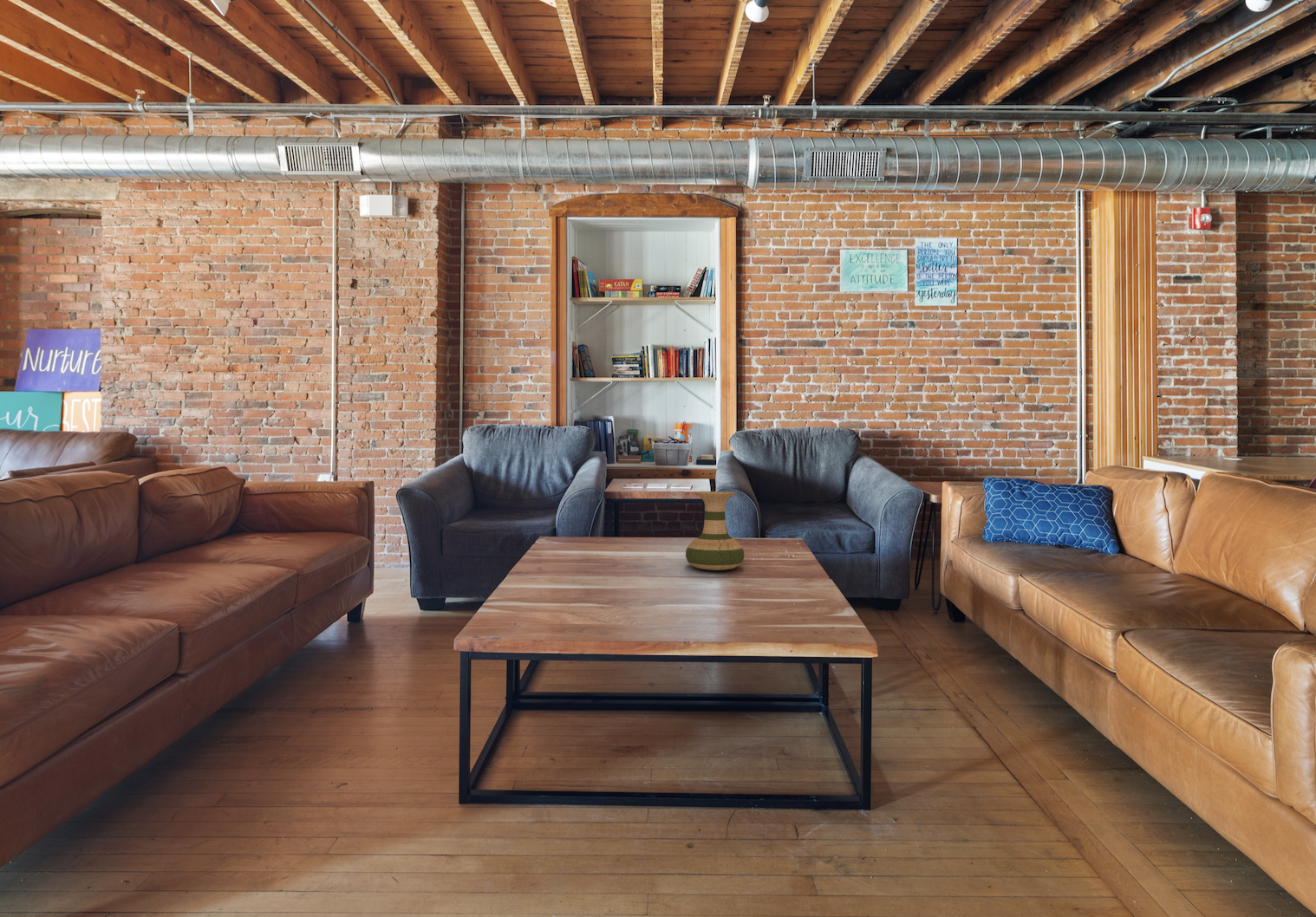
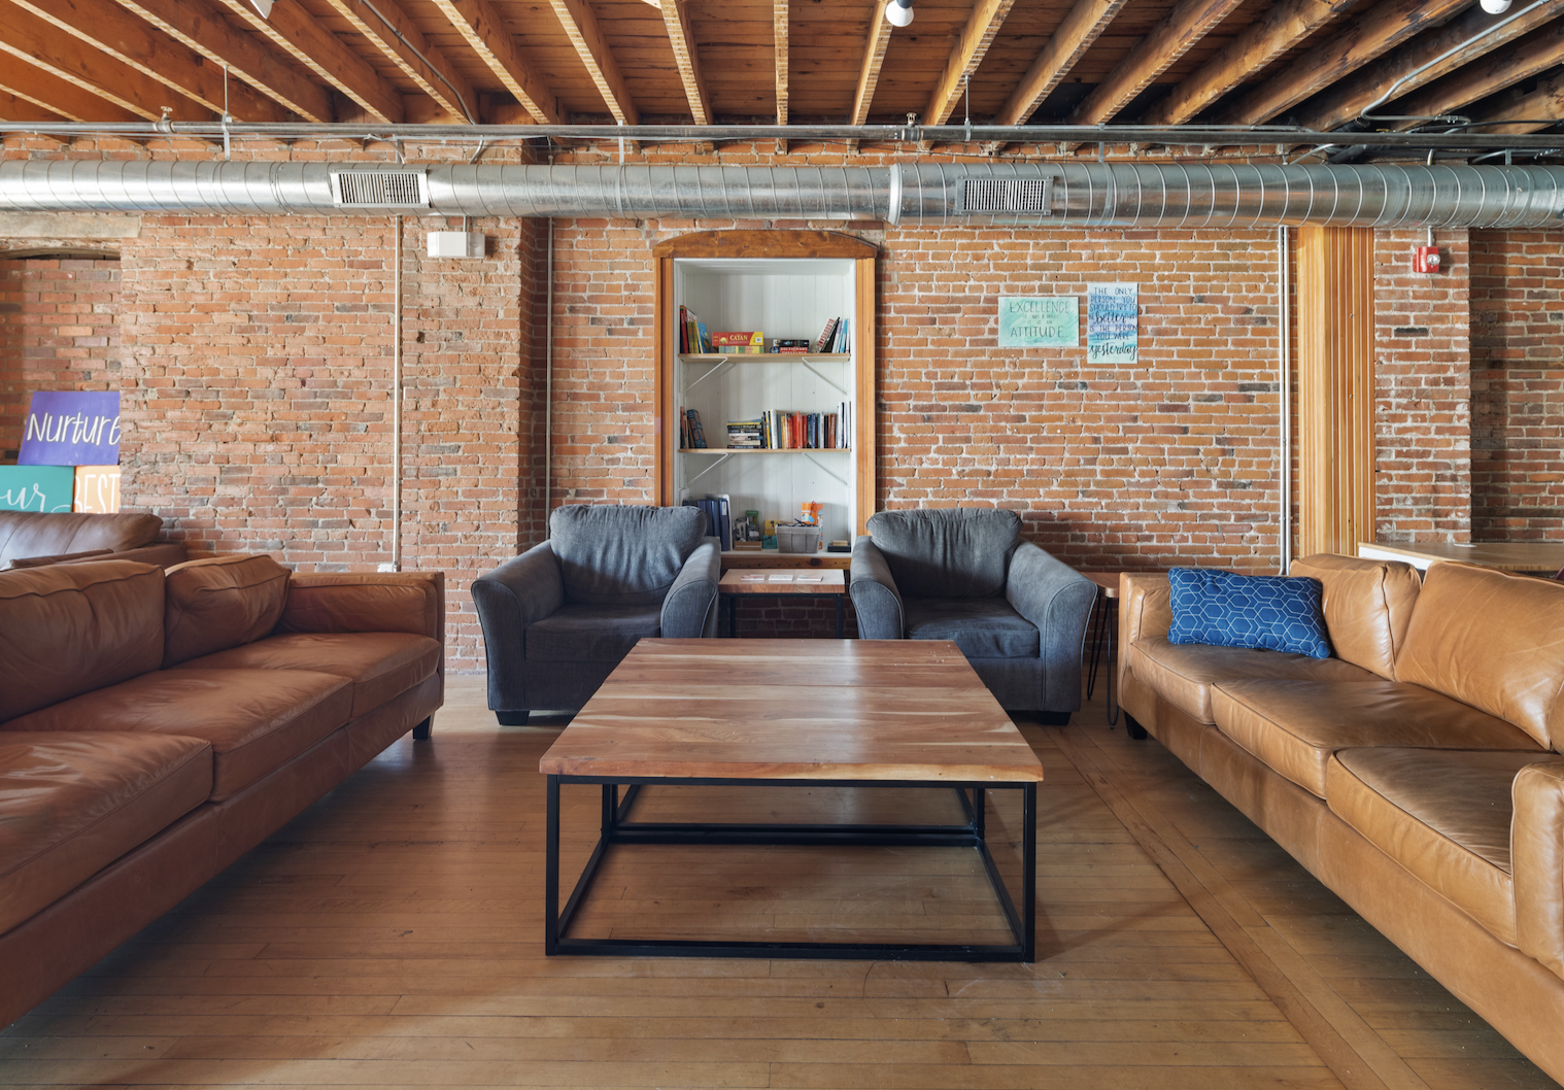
- vase [685,491,745,571]
